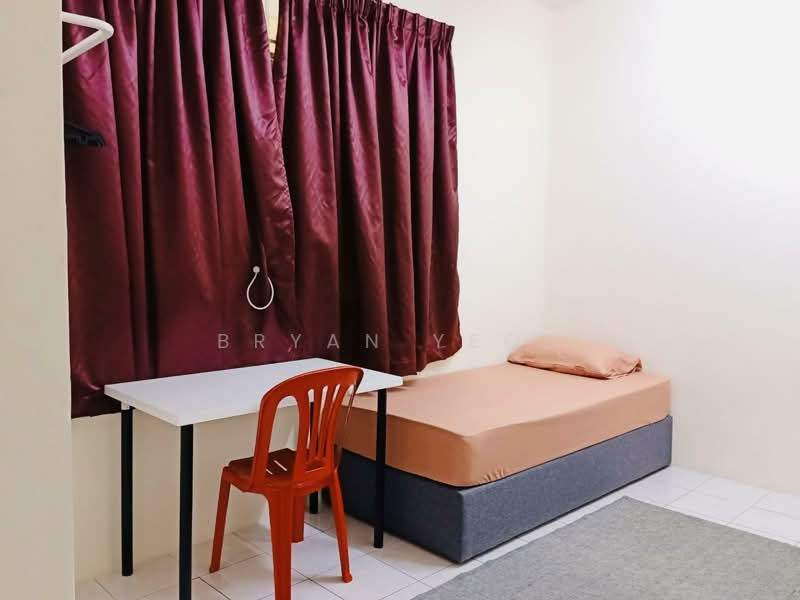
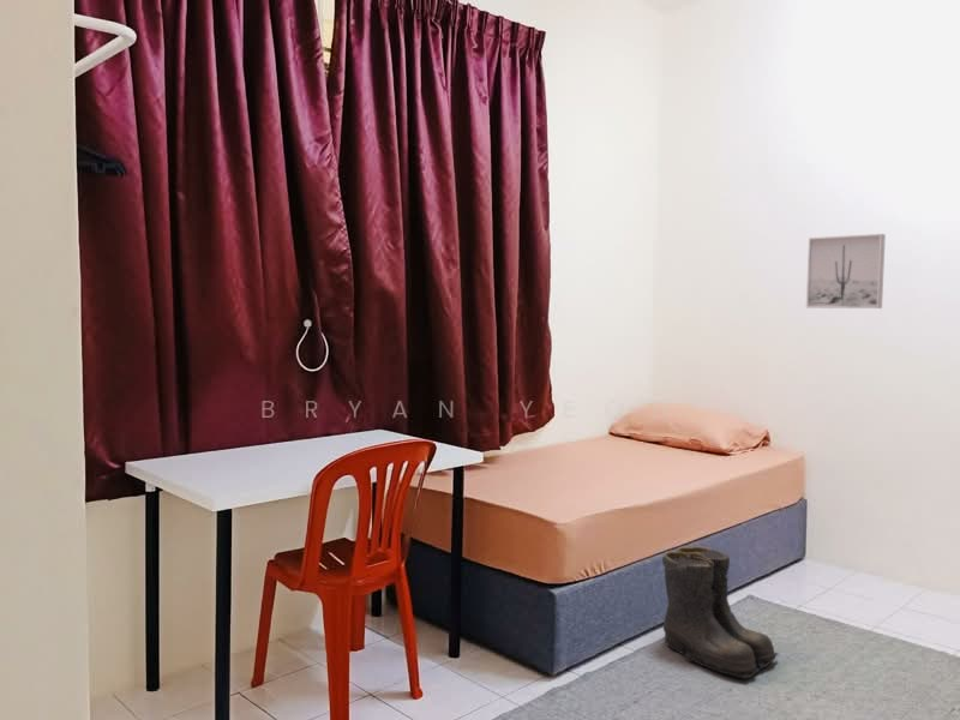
+ wall art [805,233,887,310]
+ boots [661,545,780,680]
